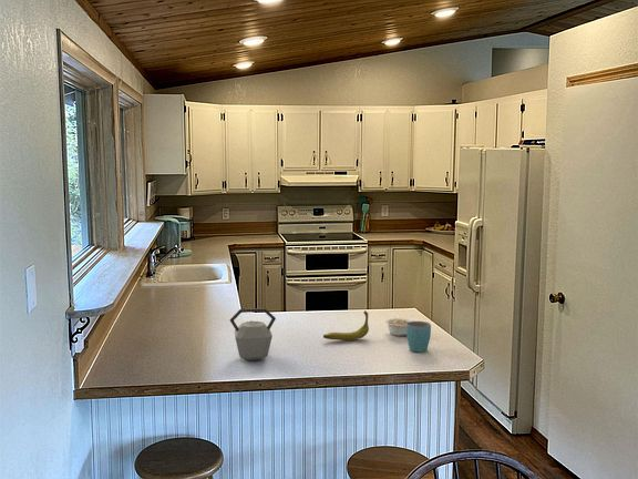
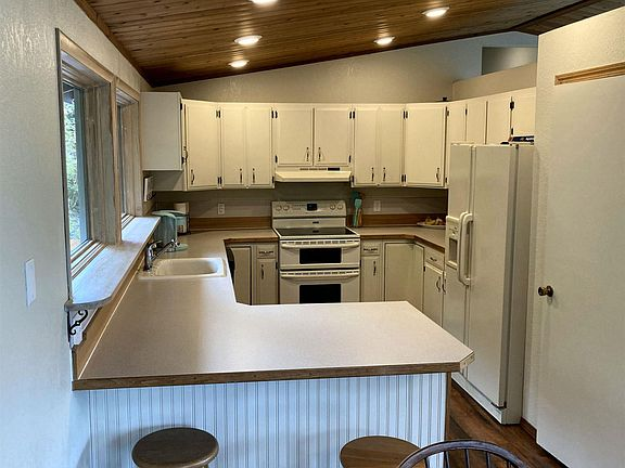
- legume [384,317,415,337]
- mug [407,320,432,353]
- banana [322,309,370,342]
- kettle [228,307,277,361]
